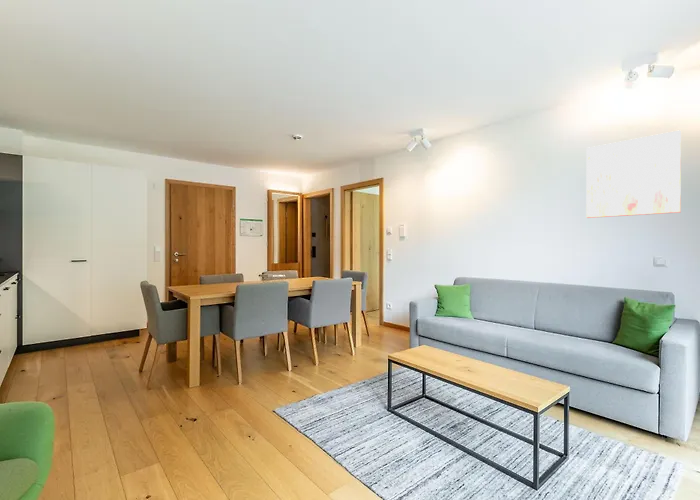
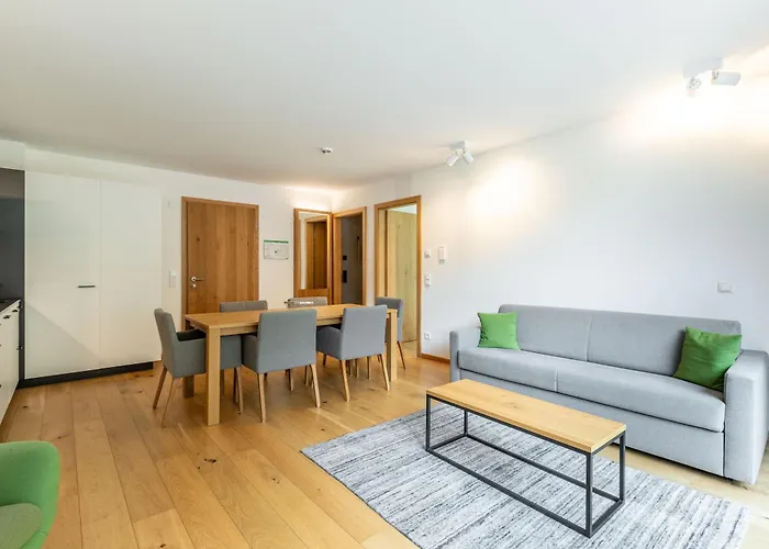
- wall art [585,129,682,219]
